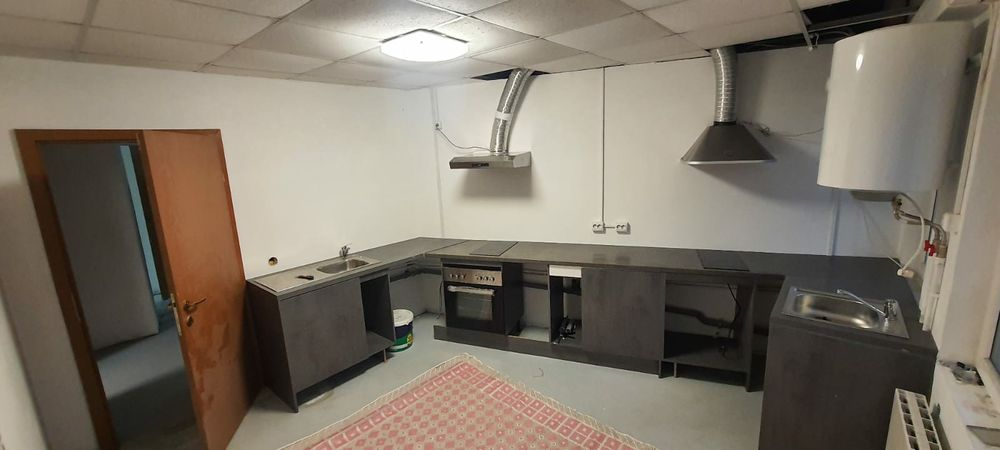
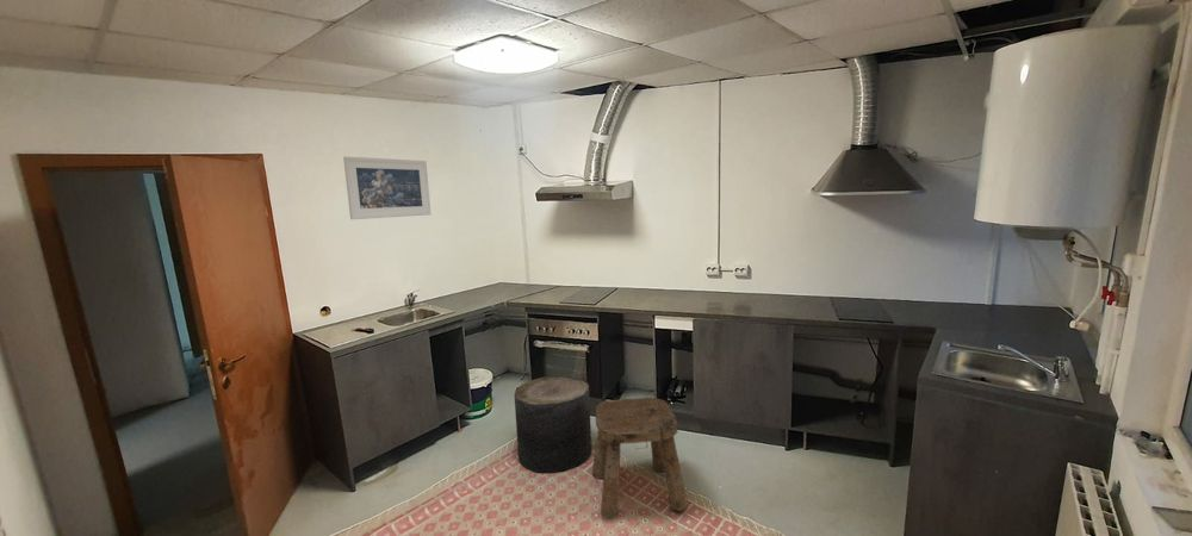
+ stool [513,375,592,474]
+ stool [591,397,689,521]
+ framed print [342,156,432,220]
